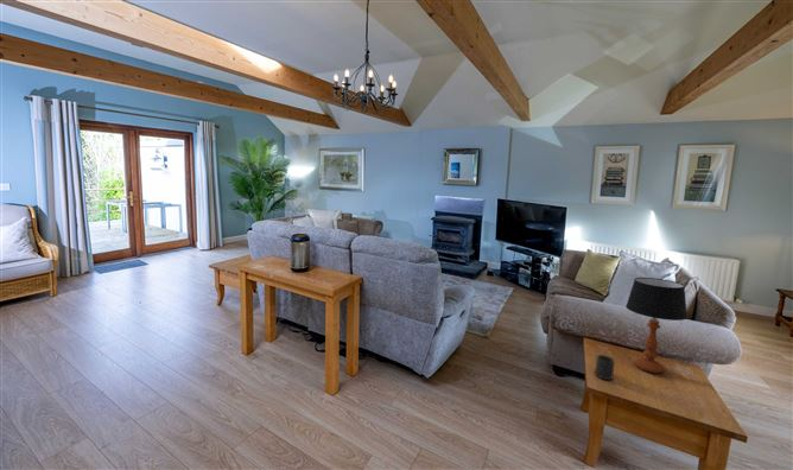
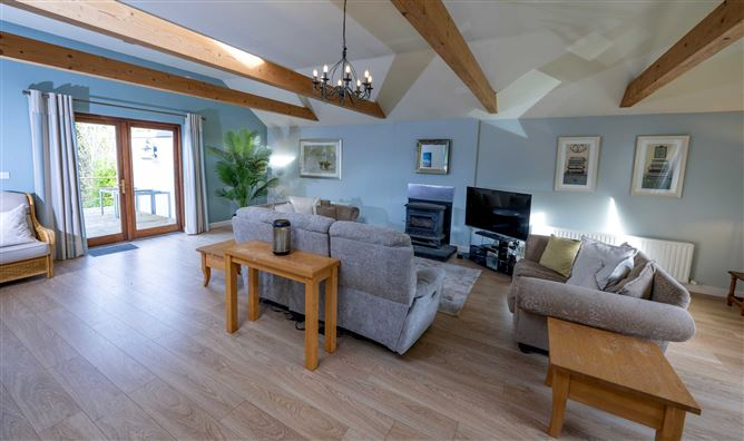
- table lamp [624,277,689,374]
- mug [594,354,616,381]
